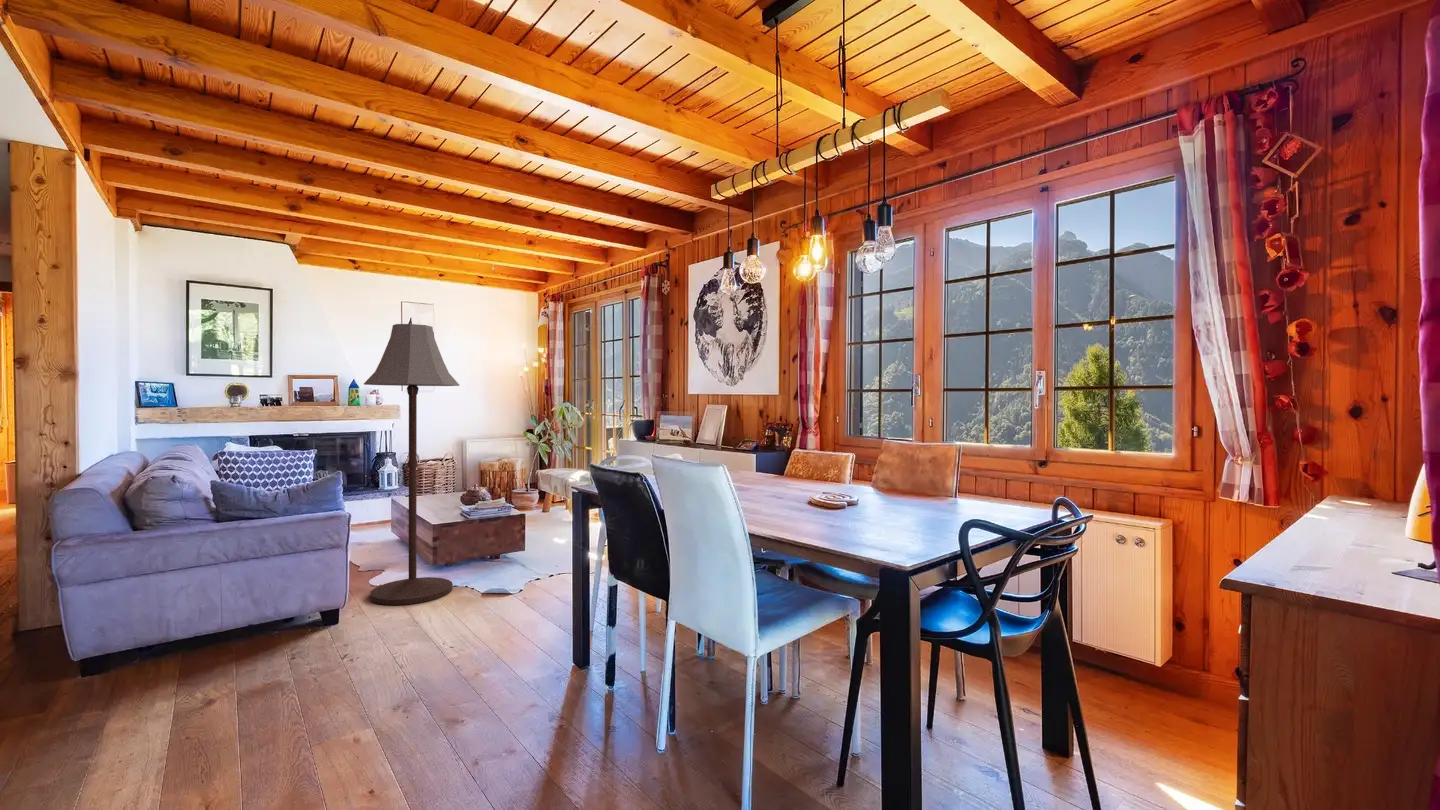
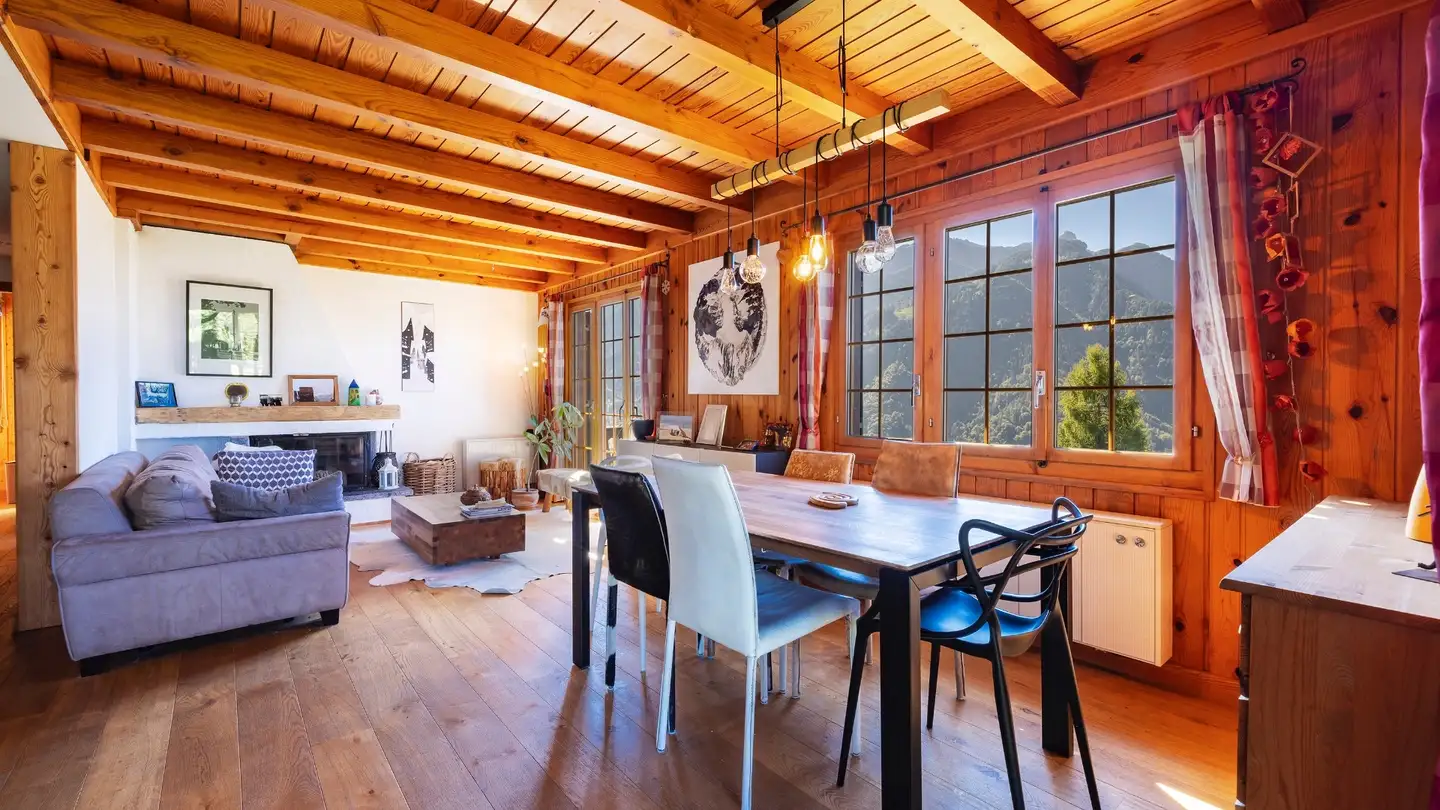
- floor lamp [363,323,460,606]
